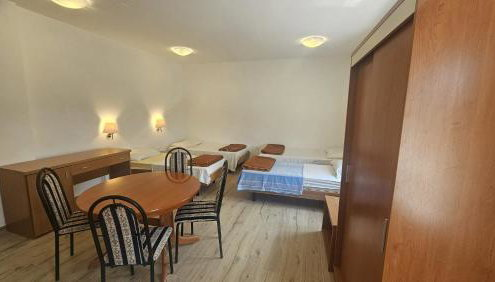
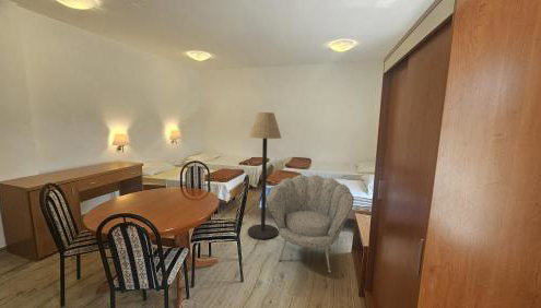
+ armchair [266,174,355,273]
+ floor lamp [247,111,283,240]
